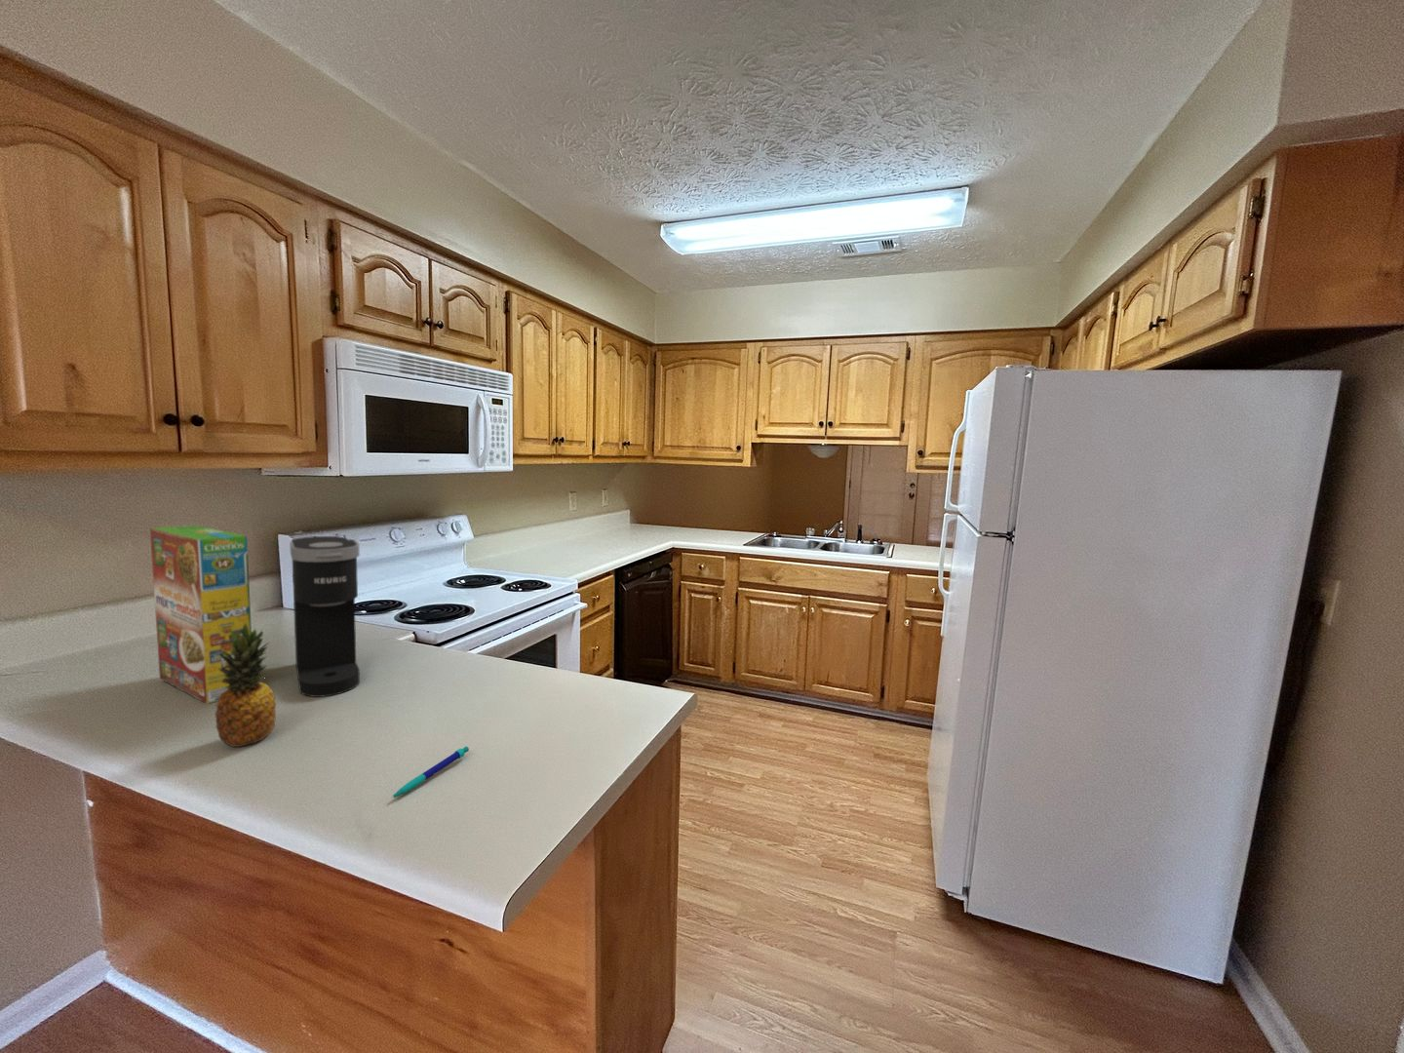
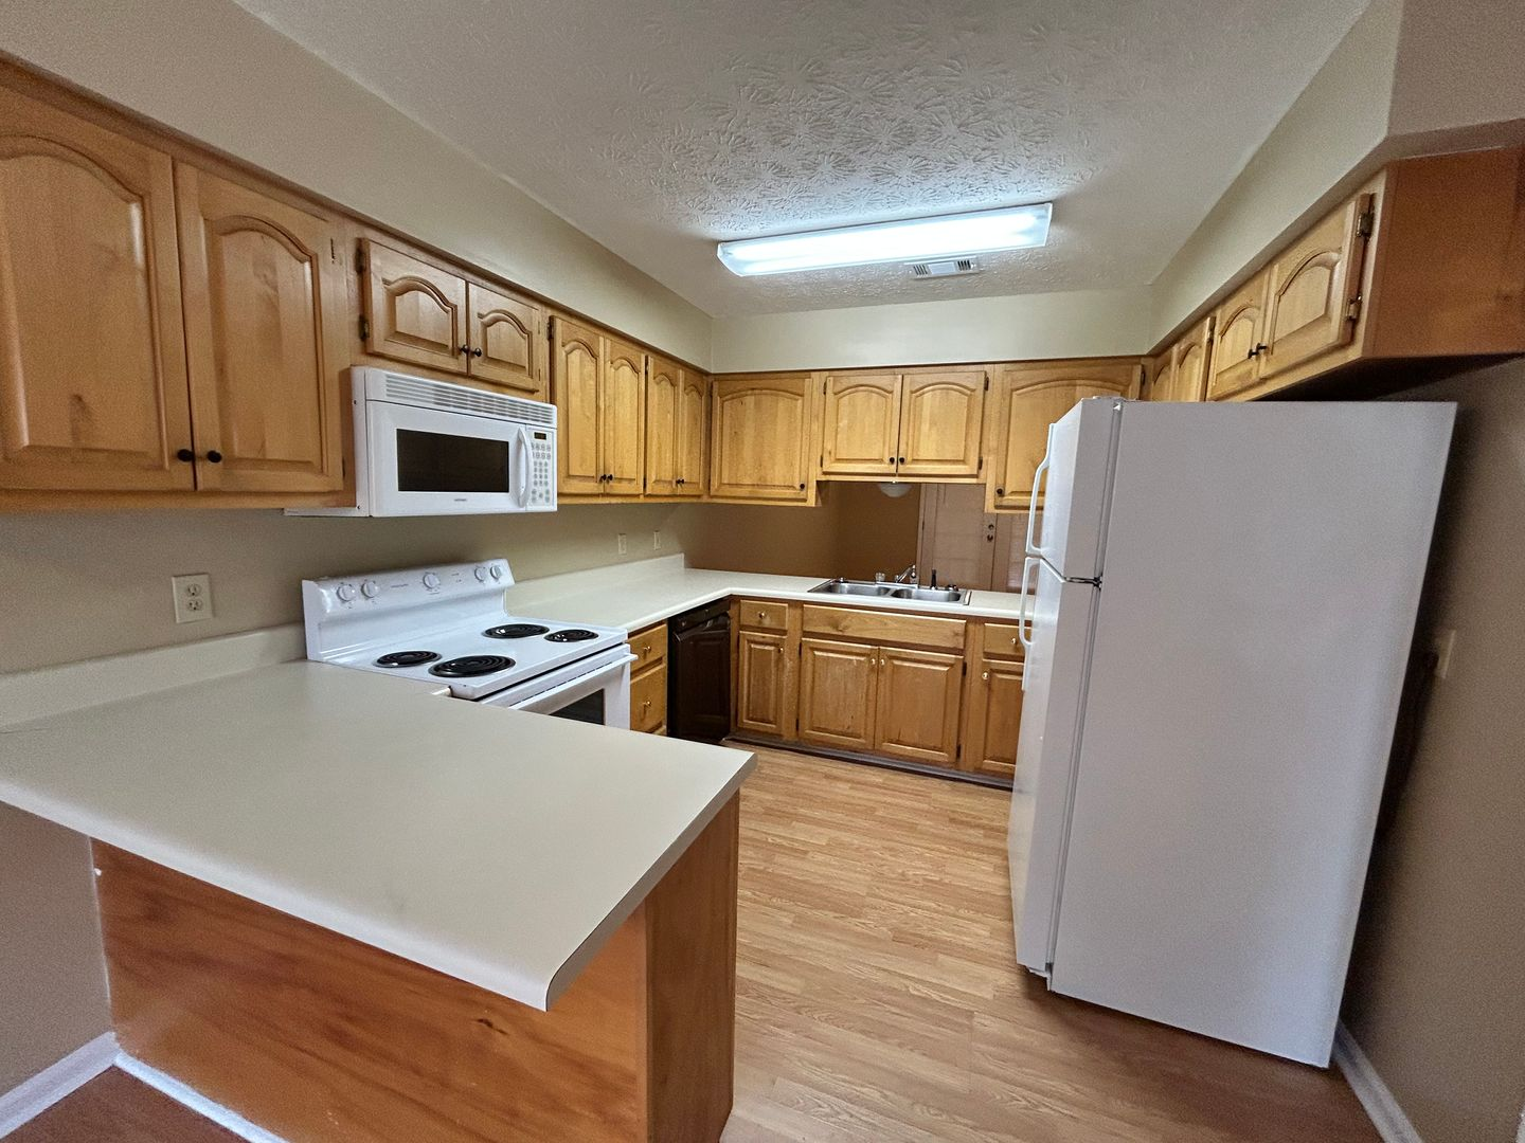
- cereal box [149,524,252,705]
- coffee maker [289,535,360,698]
- fruit [214,622,276,748]
- pen [390,746,470,800]
